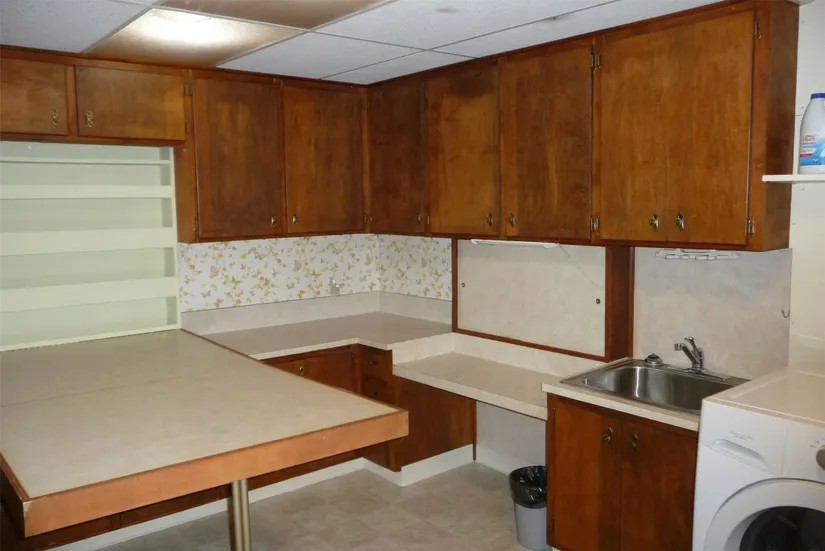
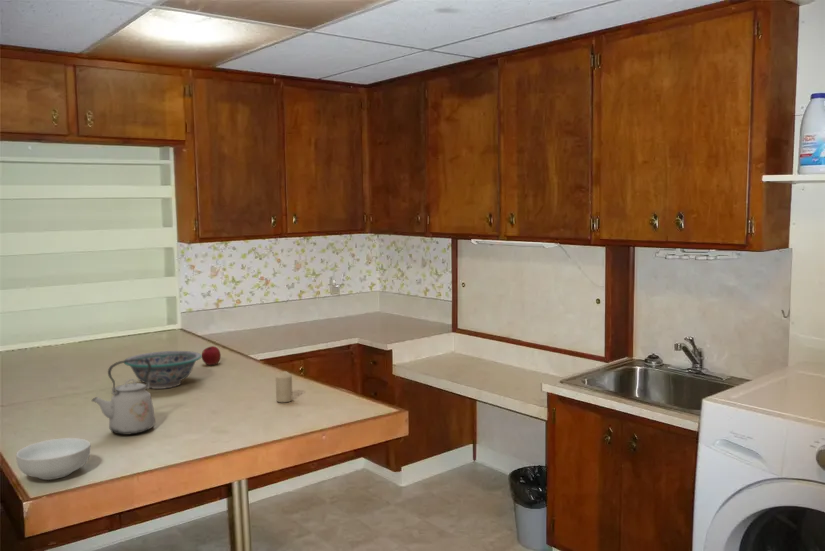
+ decorative bowl [123,350,202,390]
+ candle [275,370,293,403]
+ cereal bowl [15,437,91,481]
+ kettle [90,359,156,436]
+ apple [201,345,222,366]
